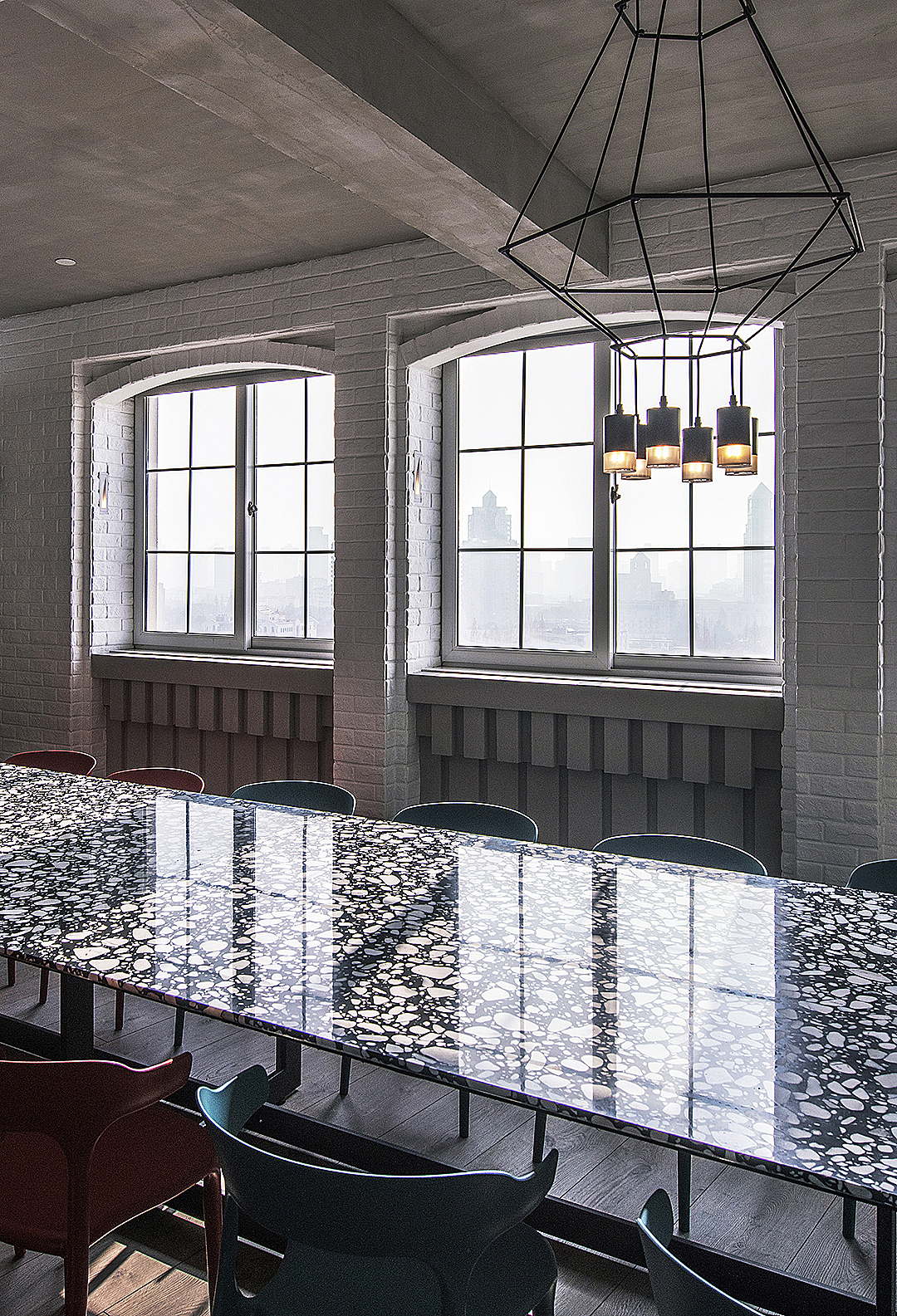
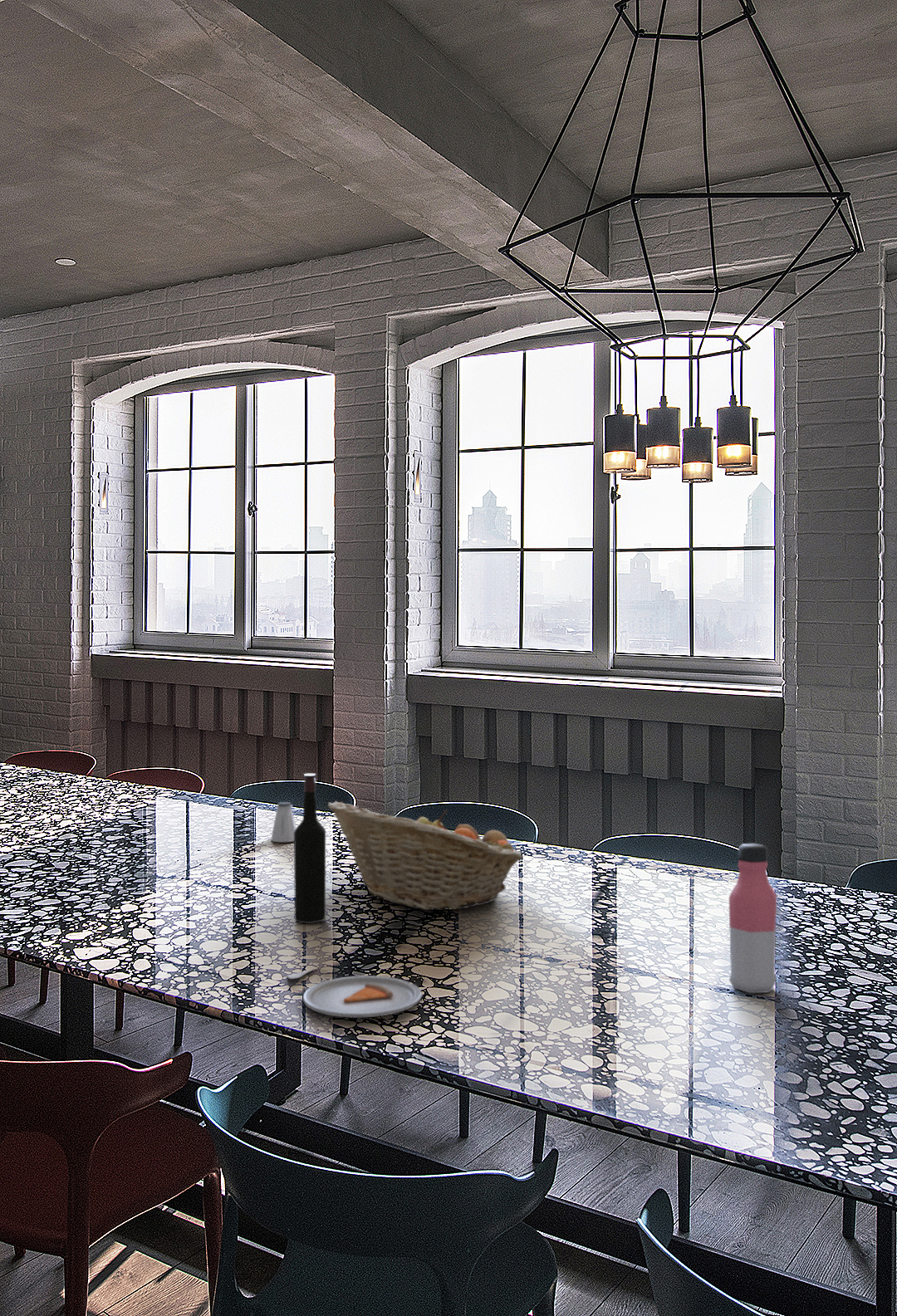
+ dinner plate [286,968,423,1019]
+ water bottle [728,843,777,994]
+ fruit basket [327,800,523,911]
+ saltshaker [270,801,297,843]
+ wine bottle [293,773,326,924]
